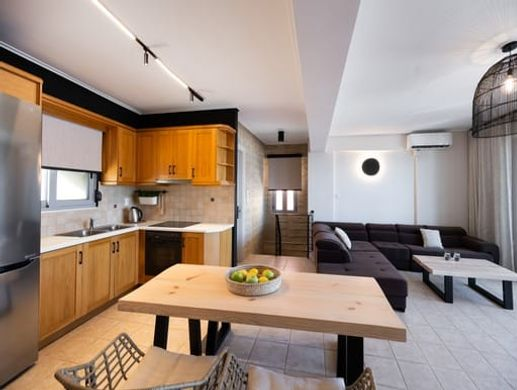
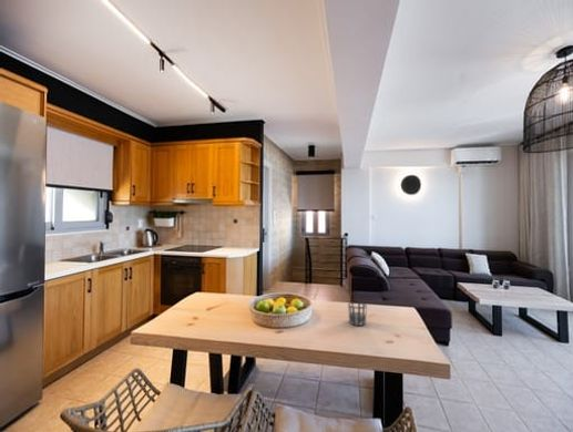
+ cup [347,301,368,327]
